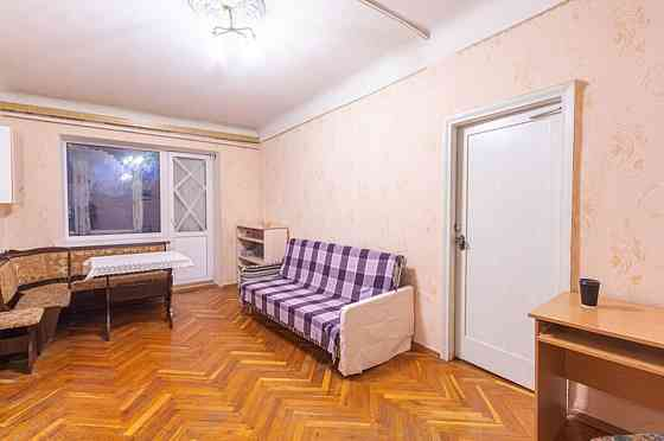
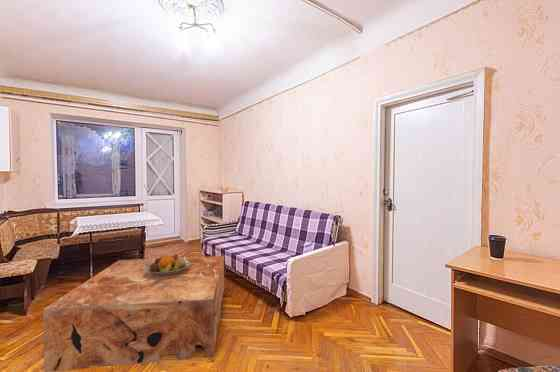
+ fruit bowl [145,253,190,276]
+ coffee table [42,255,225,372]
